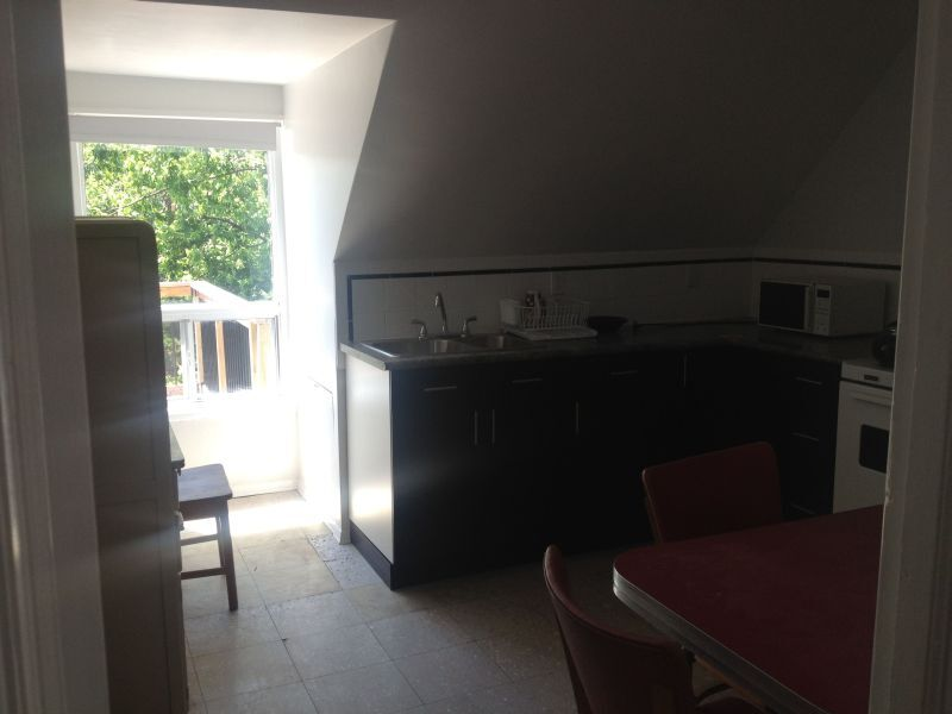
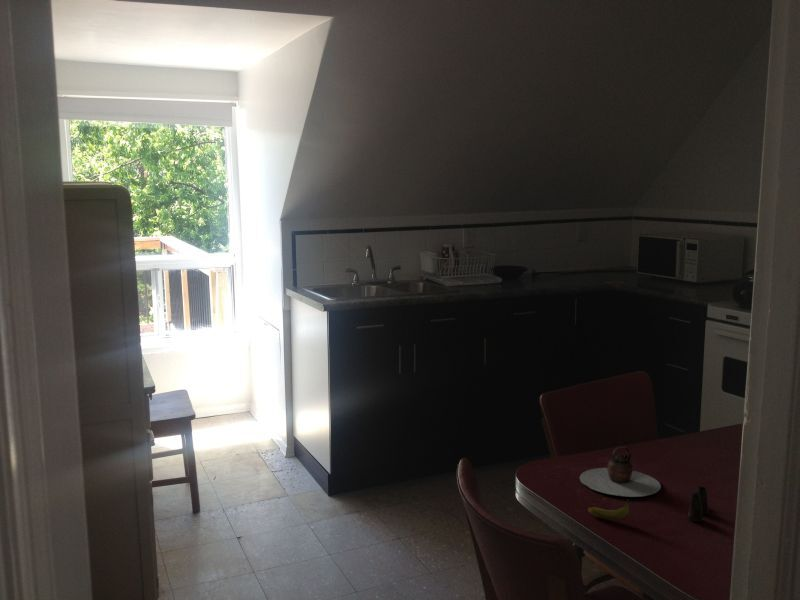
+ teapot [579,445,662,498]
+ fruit [587,499,630,521]
+ salt shaker [687,486,710,523]
